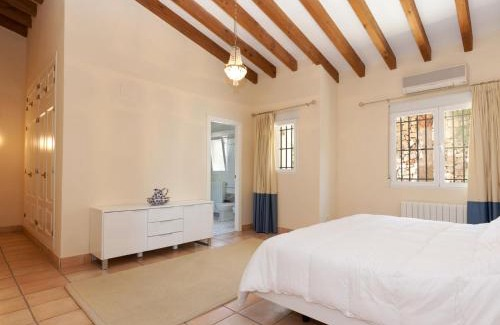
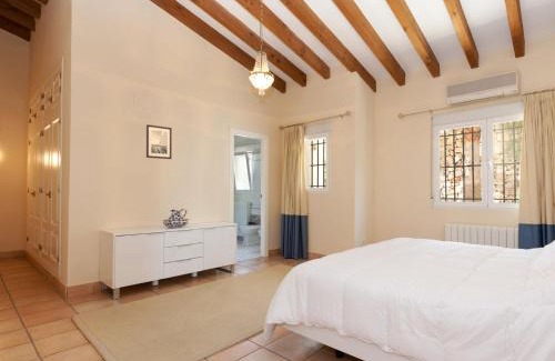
+ wall art [145,123,173,160]
